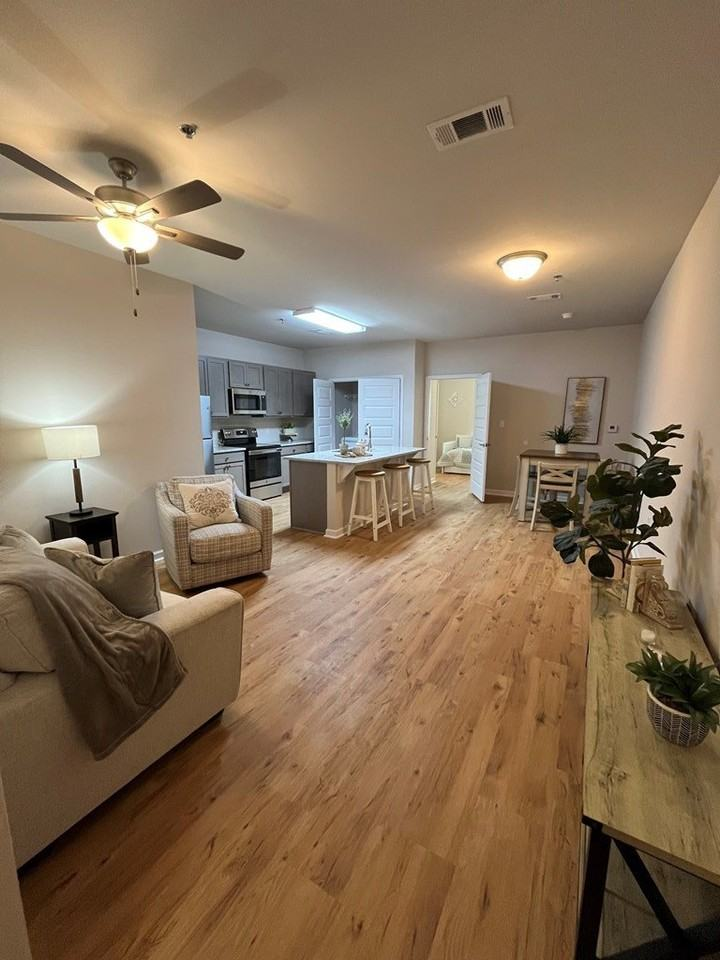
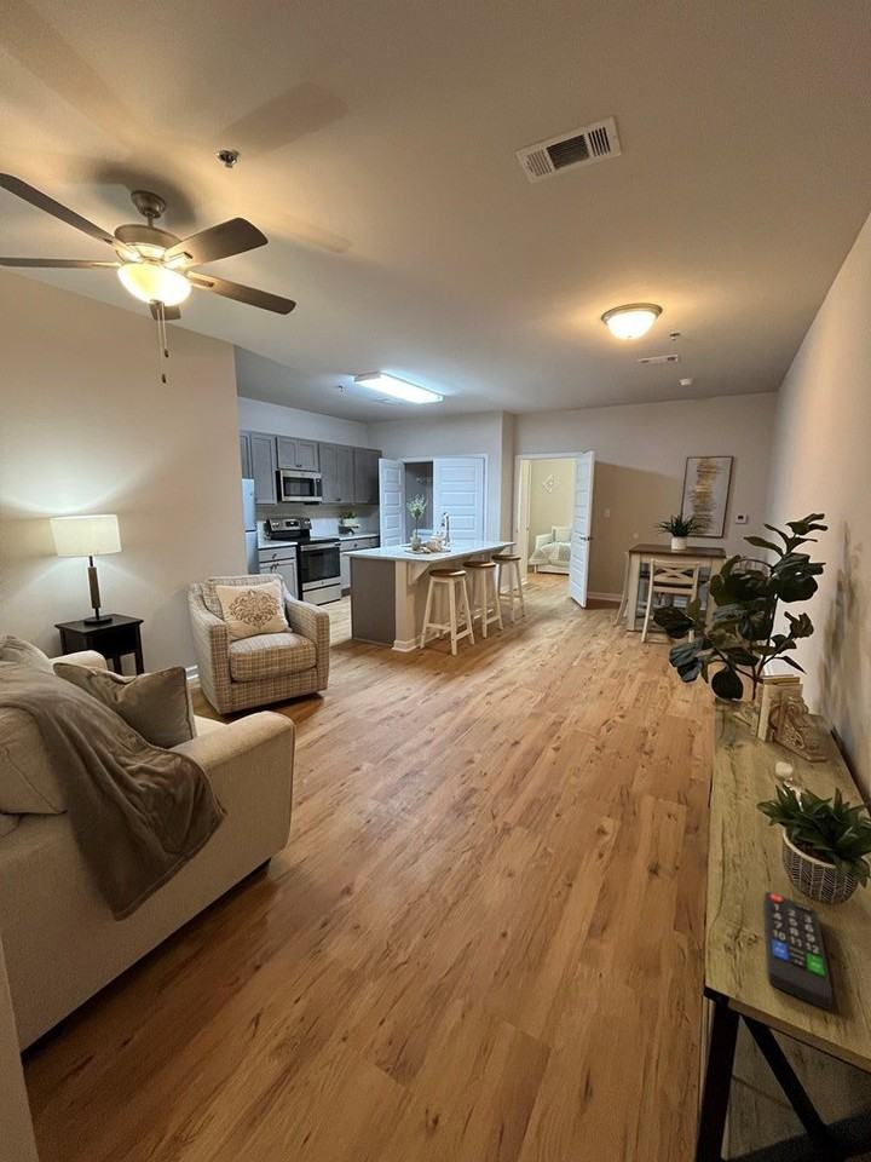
+ remote control [762,891,833,1011]
